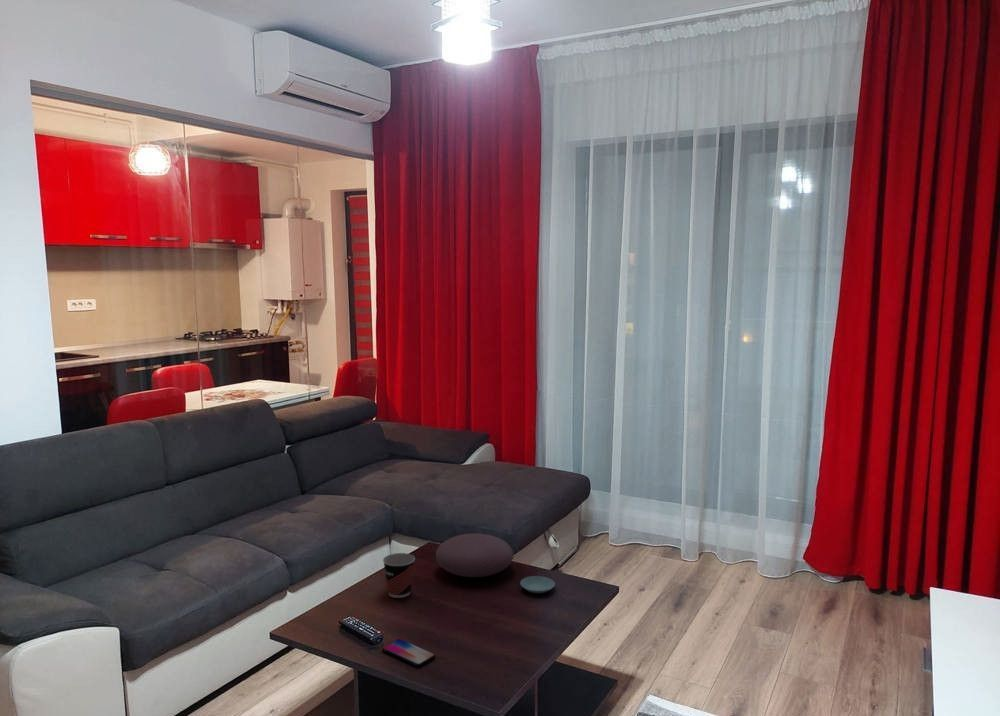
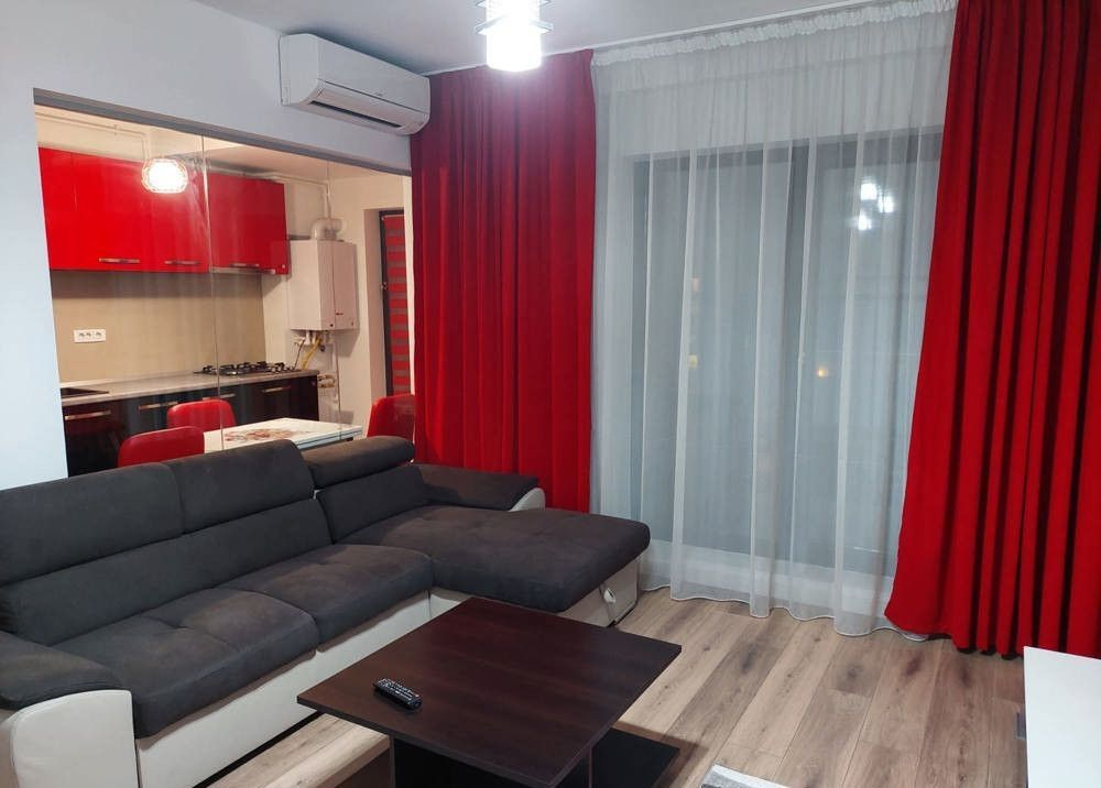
- saucer [519,575,556,594]
- decorative bowl [435,532,514,578]
- cup [382,552,416,599]
- smartphone [381,638,436,668]
